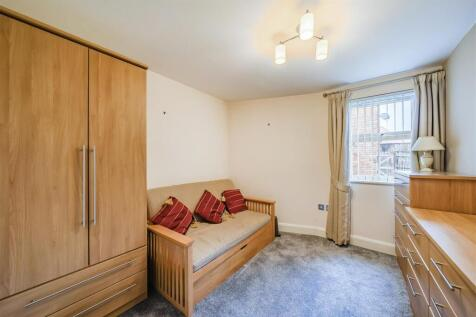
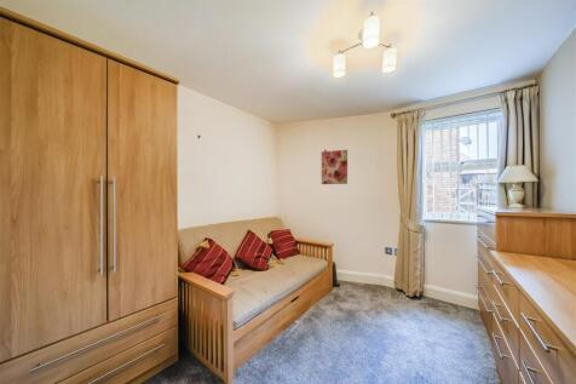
+ wall art [321,149,349,185]
